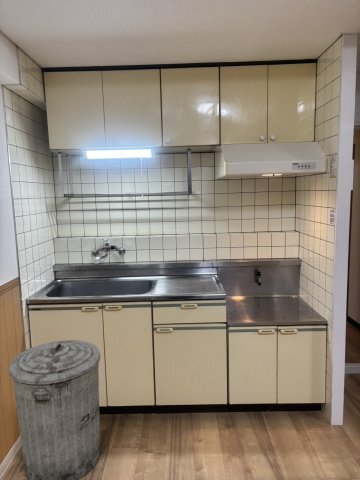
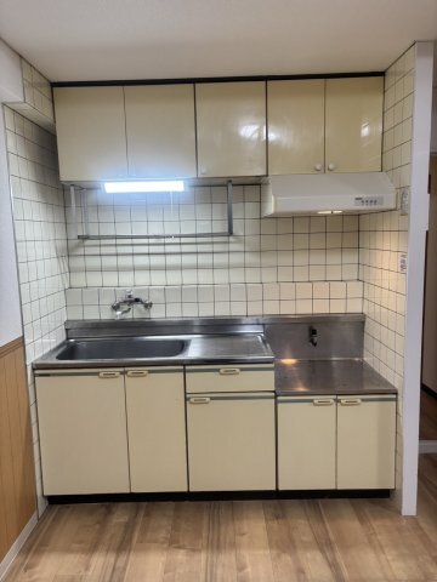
- trash can [8,339,102,480]
